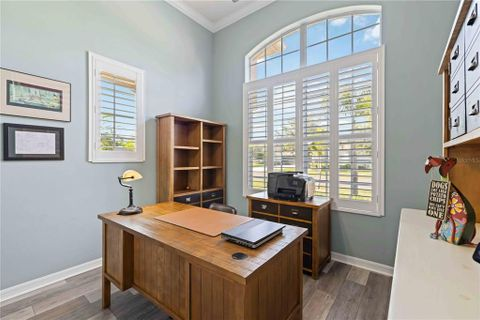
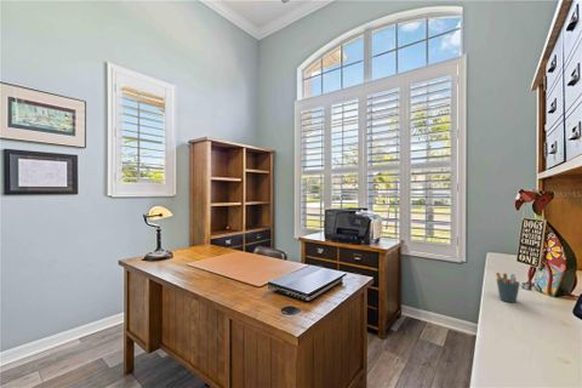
+ pen holder [495,272,521,303]
